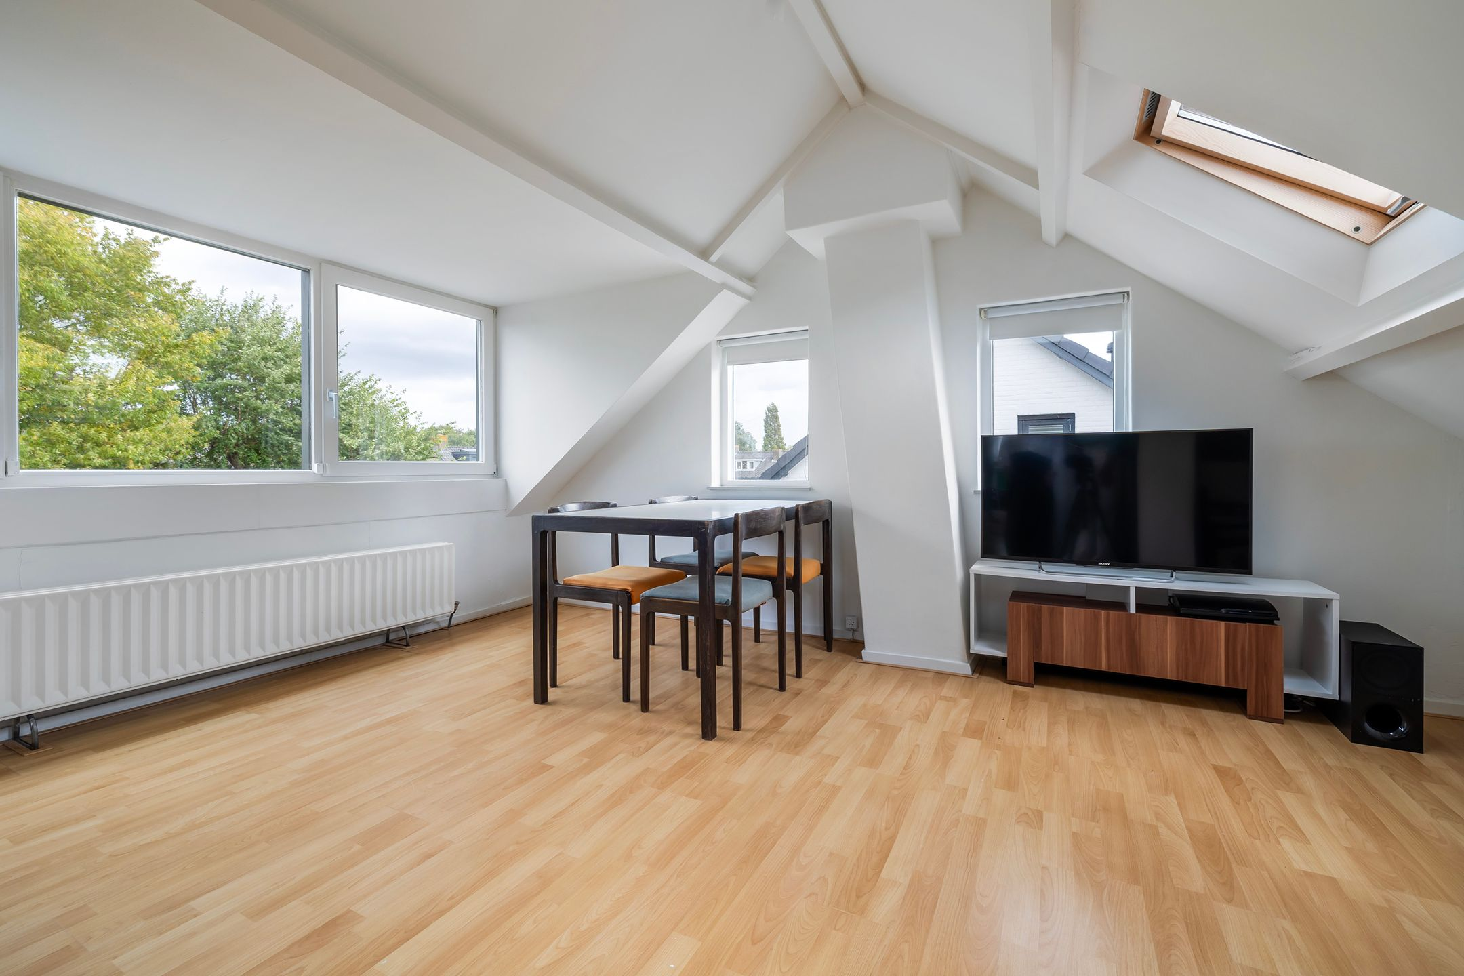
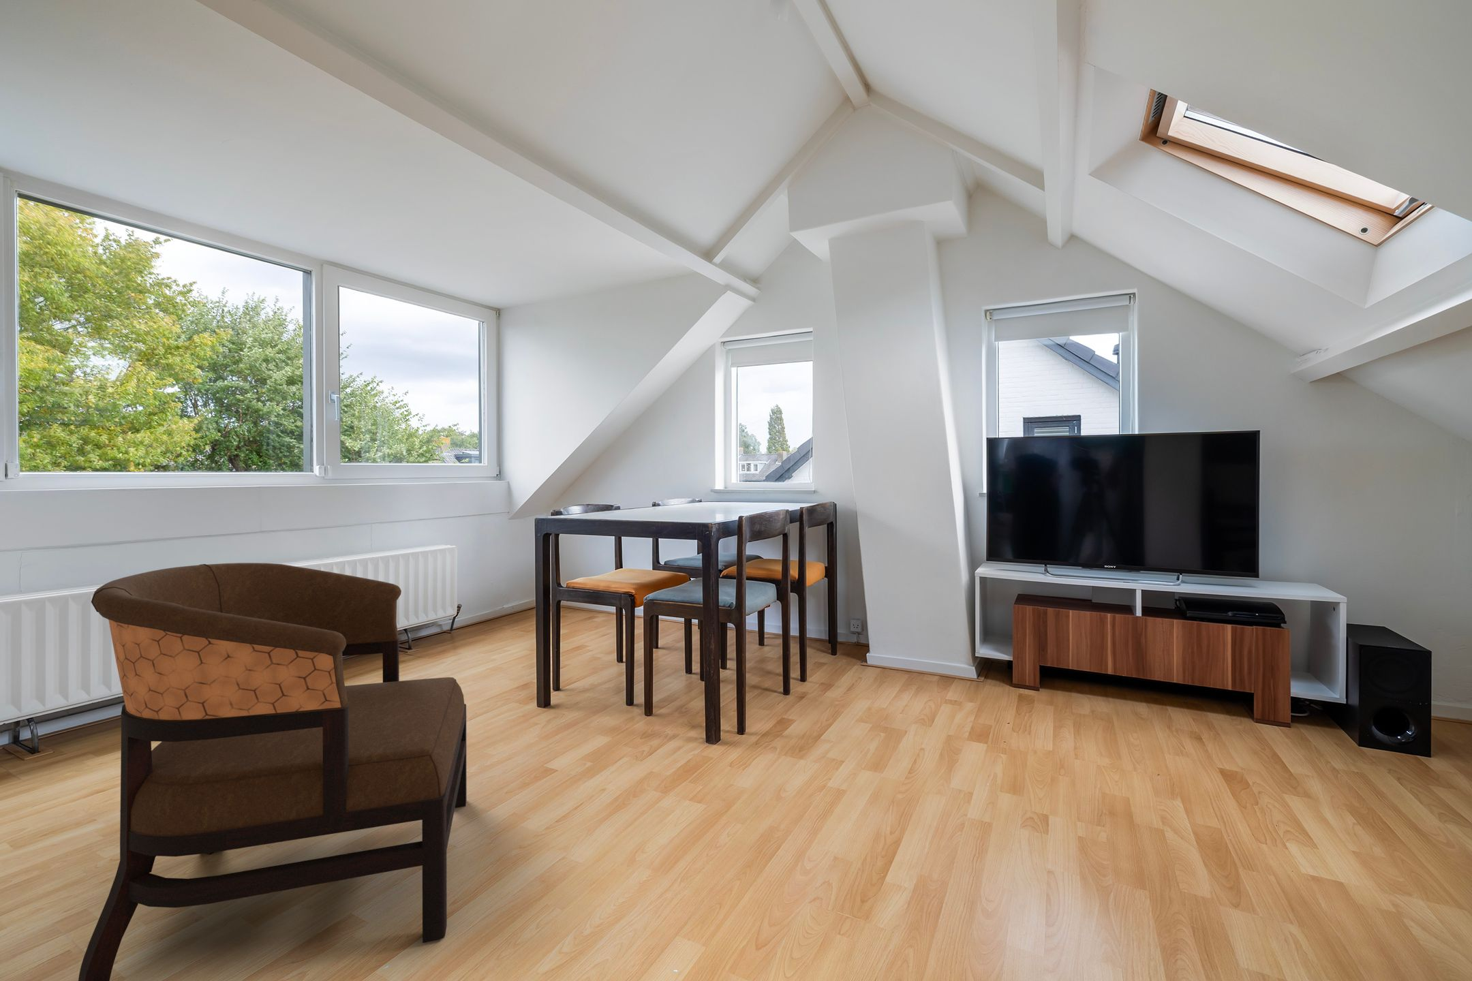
+ armchair [78,562,468,981]
